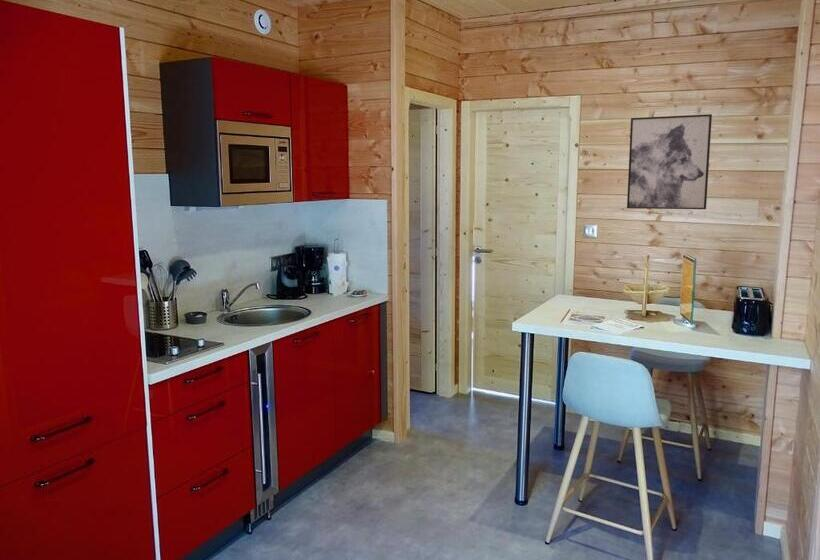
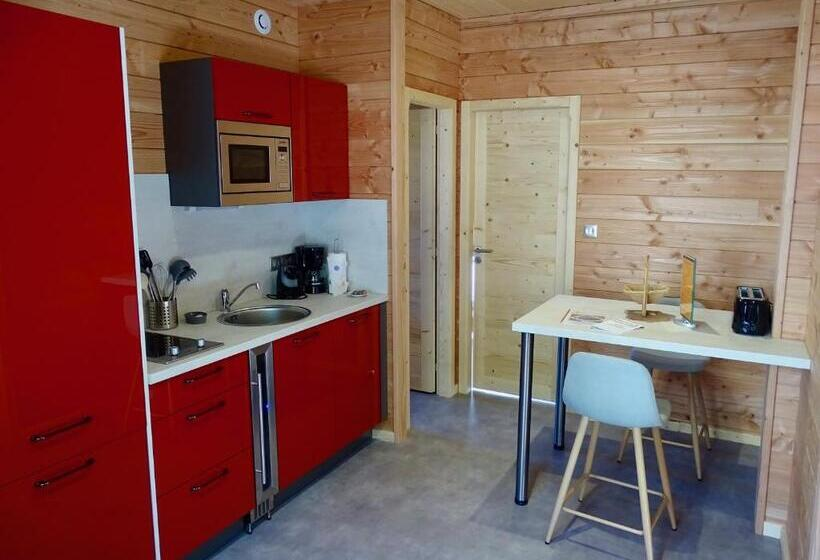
- wall art [626,113,713,210]
